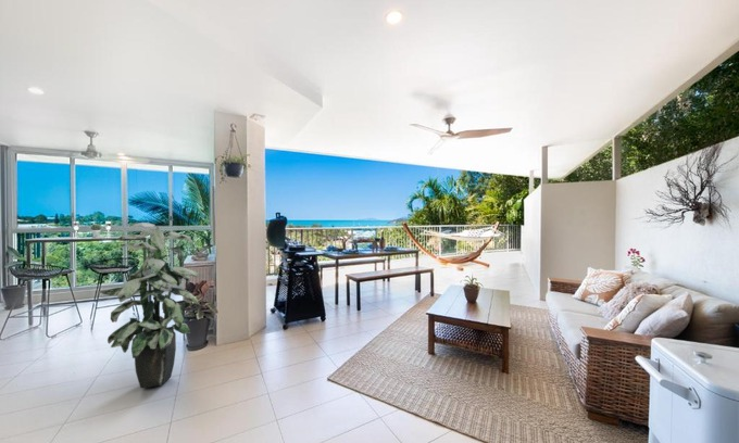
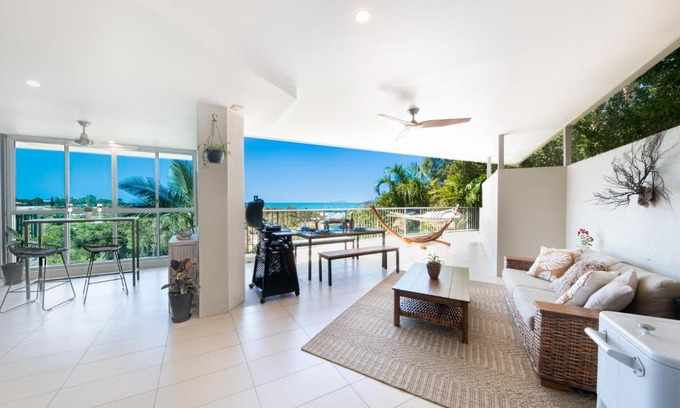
- indoor plant [98,221,200,389]
